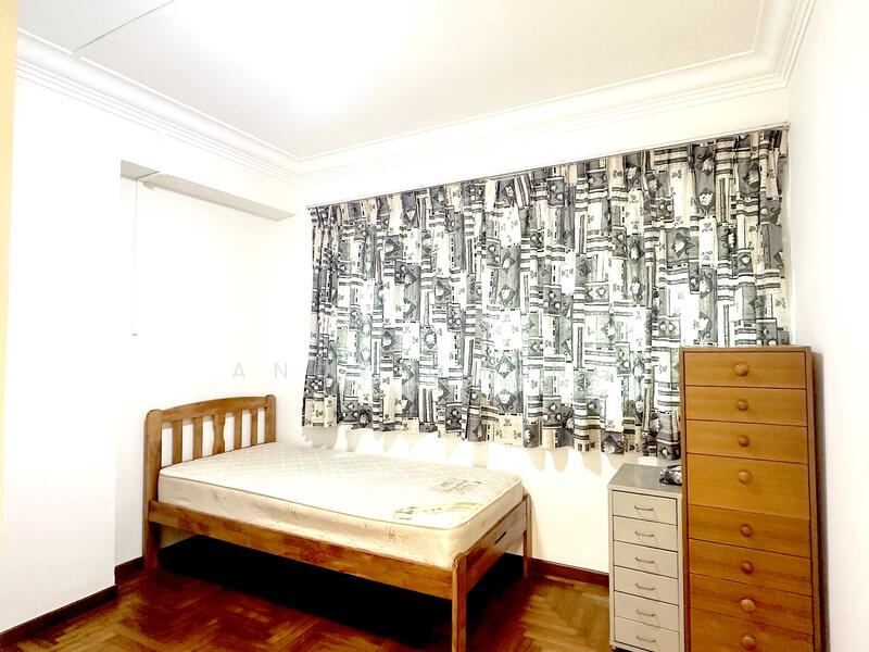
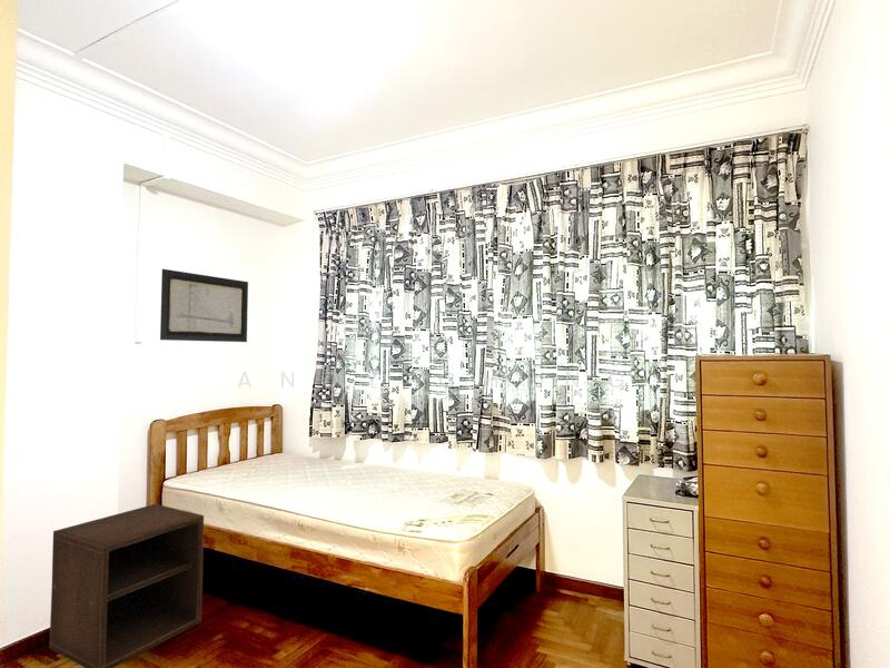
+ wall art [159,268,249,343]
+ nightstand [49,503,205,668]
